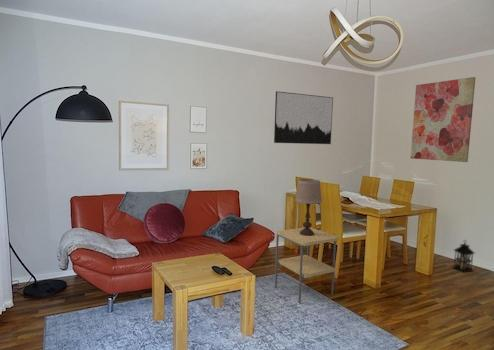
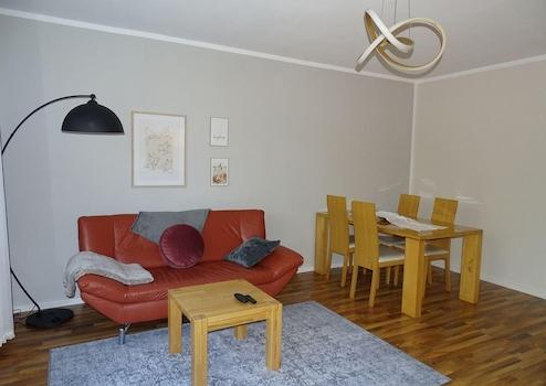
- lantern [451,240,477,273]
- wall art [273,90,334,145]
- side table [274,227,340,304]
- table lamp [294,178,323,236]
- wall art [410,76,477,163]
